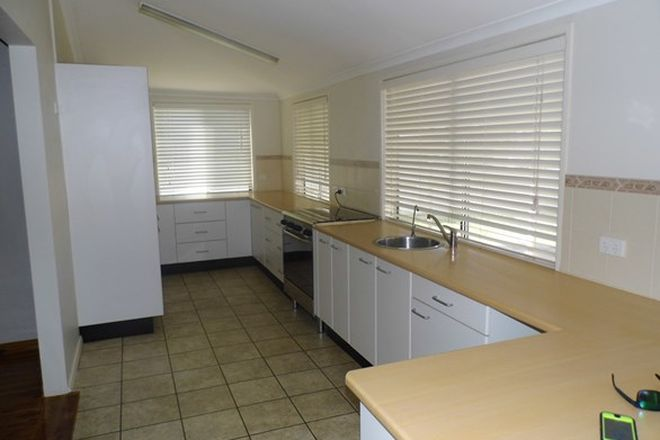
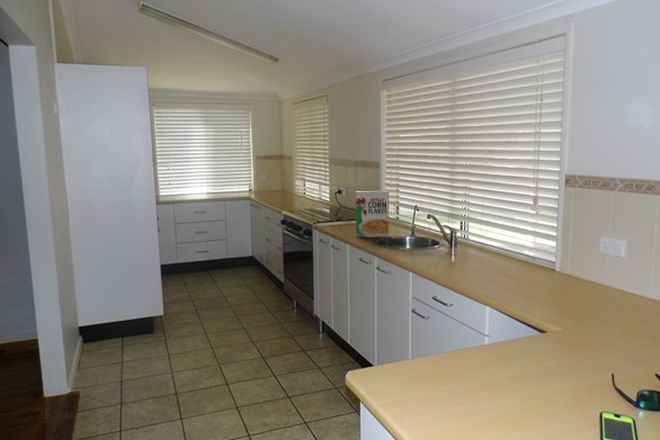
+ cereal box [355,190,390,238]
